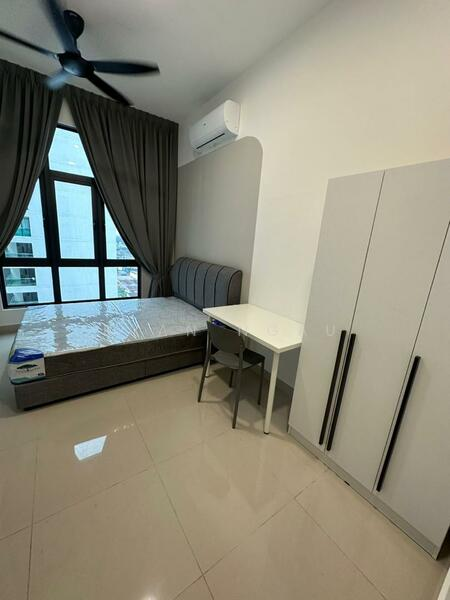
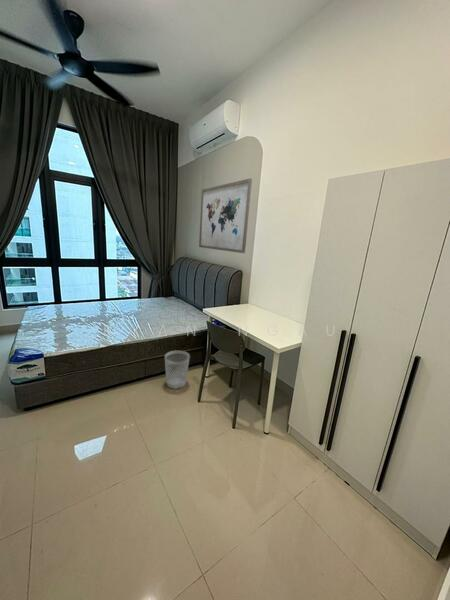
+ wastebasket [164,350,191,390]
+ wall art [198,177,253,254]
